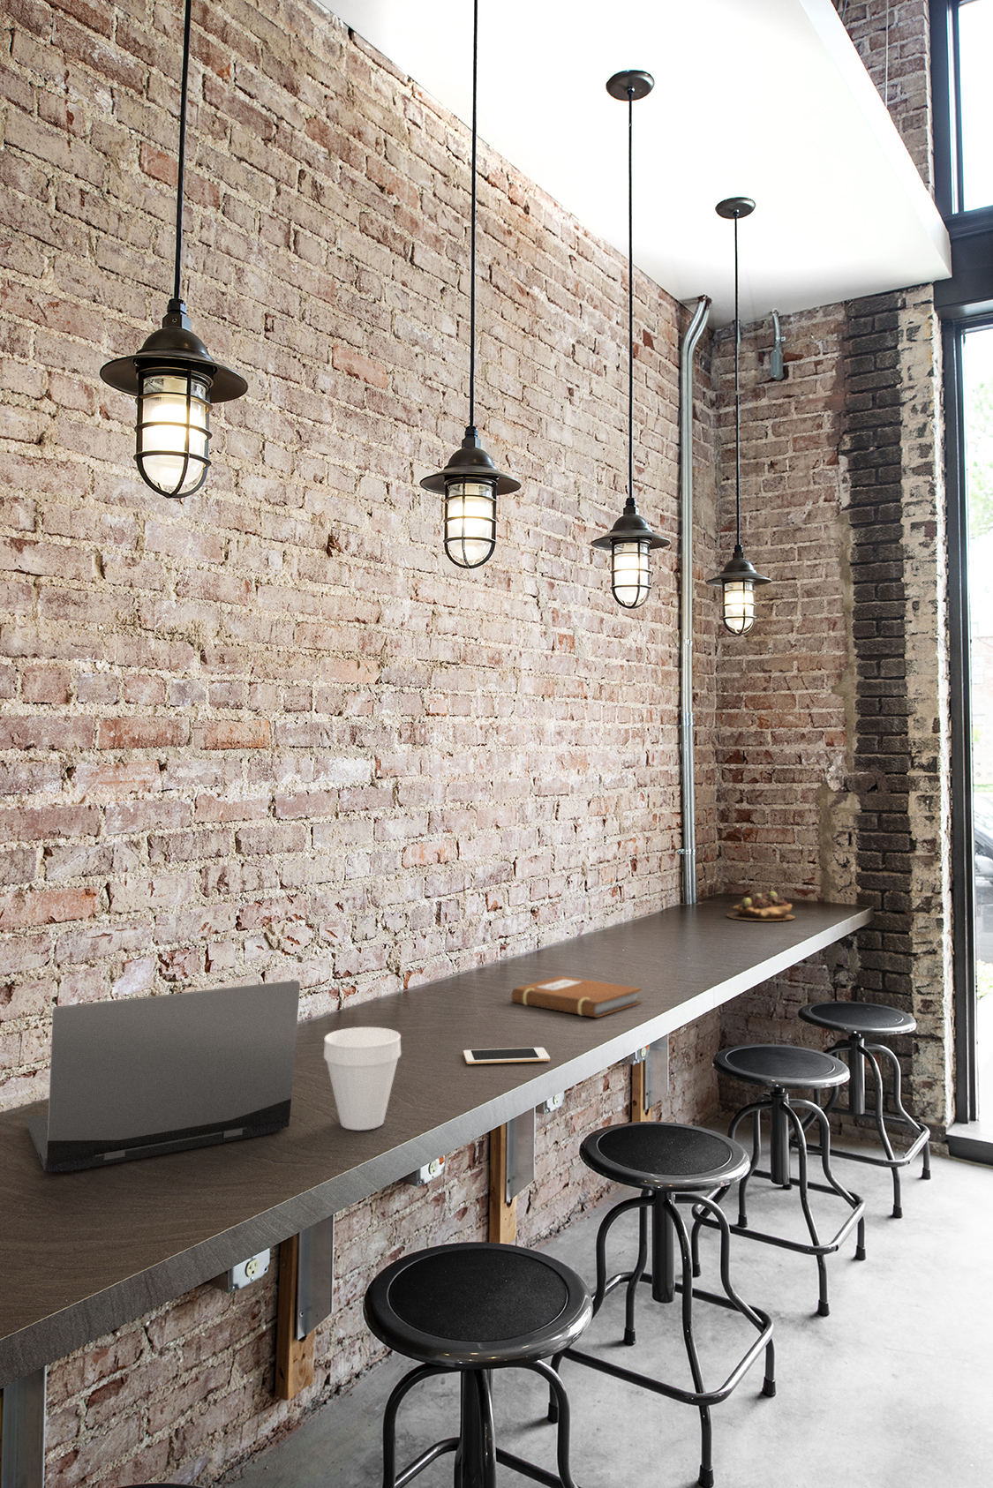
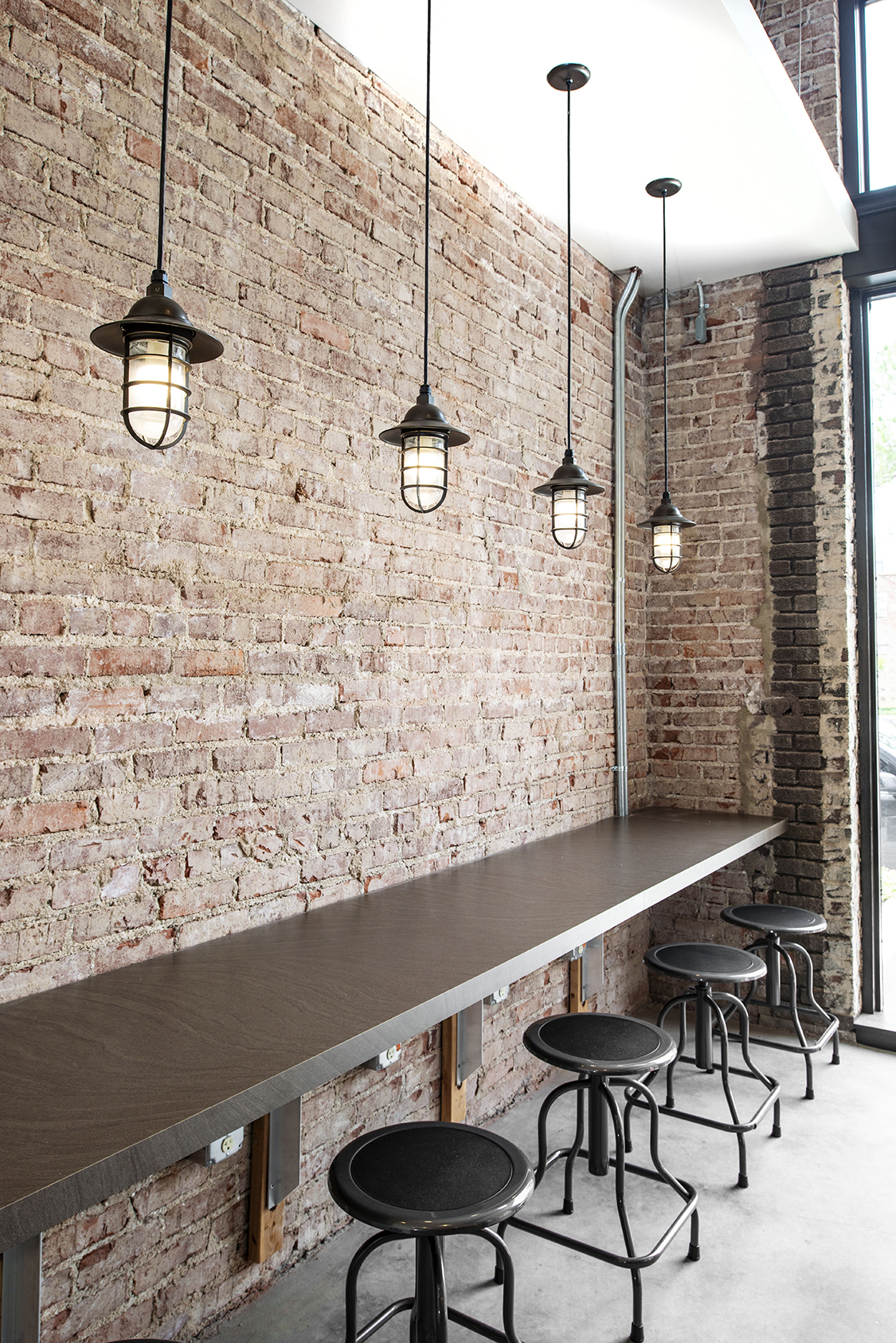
- succulent plant [726,891,796,922]
- cup [323,1026,401,1131]
- cell phone [462,1047,551,1065]
- laptop computer [25,979,301,1173]
- notebook [511,975,643,1018]
